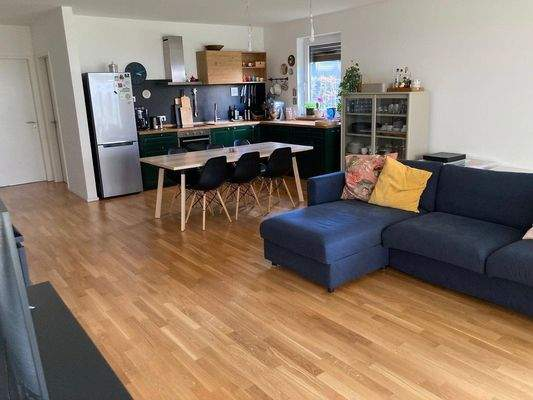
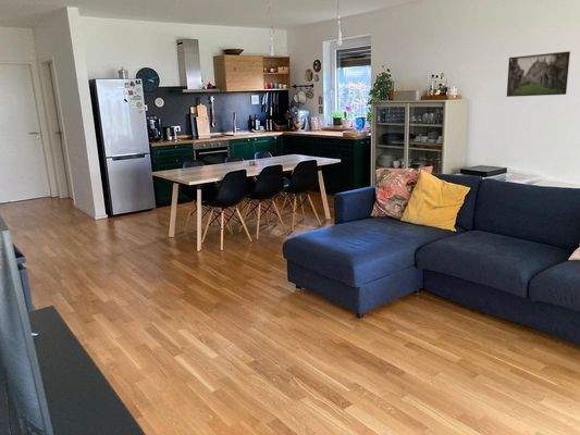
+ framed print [506,50,571,98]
